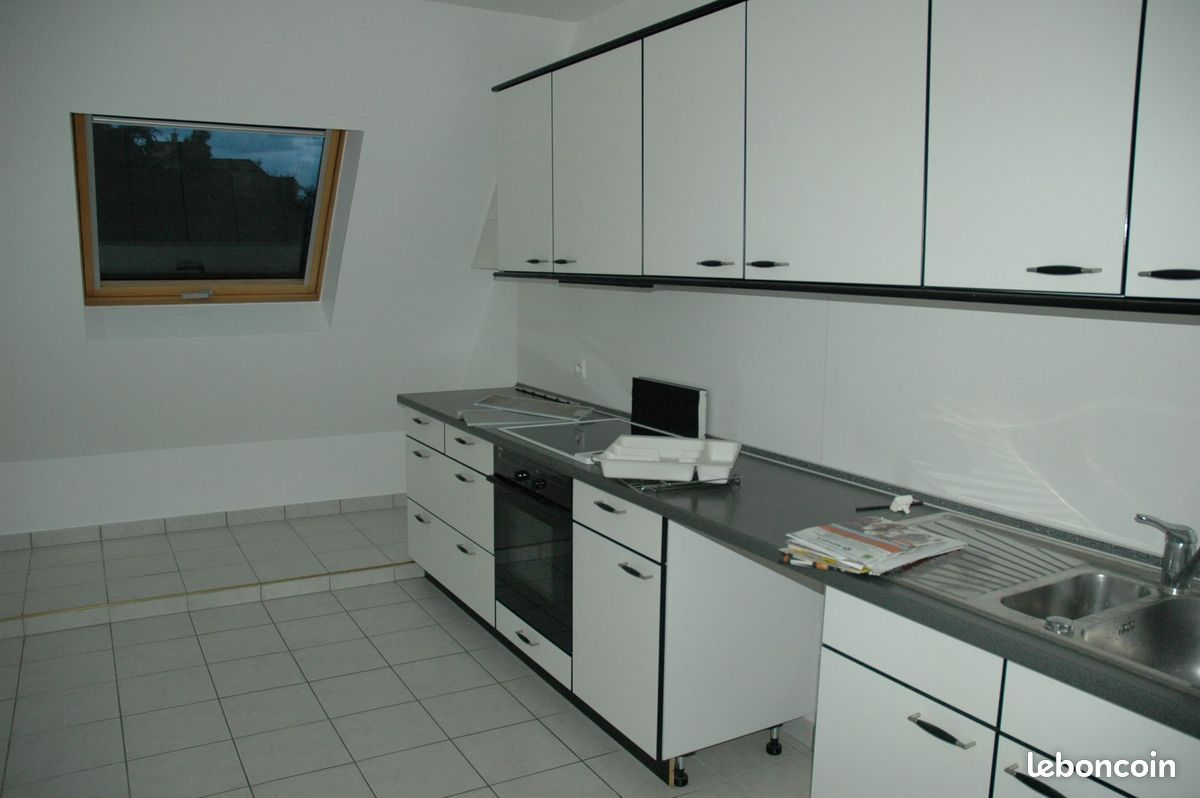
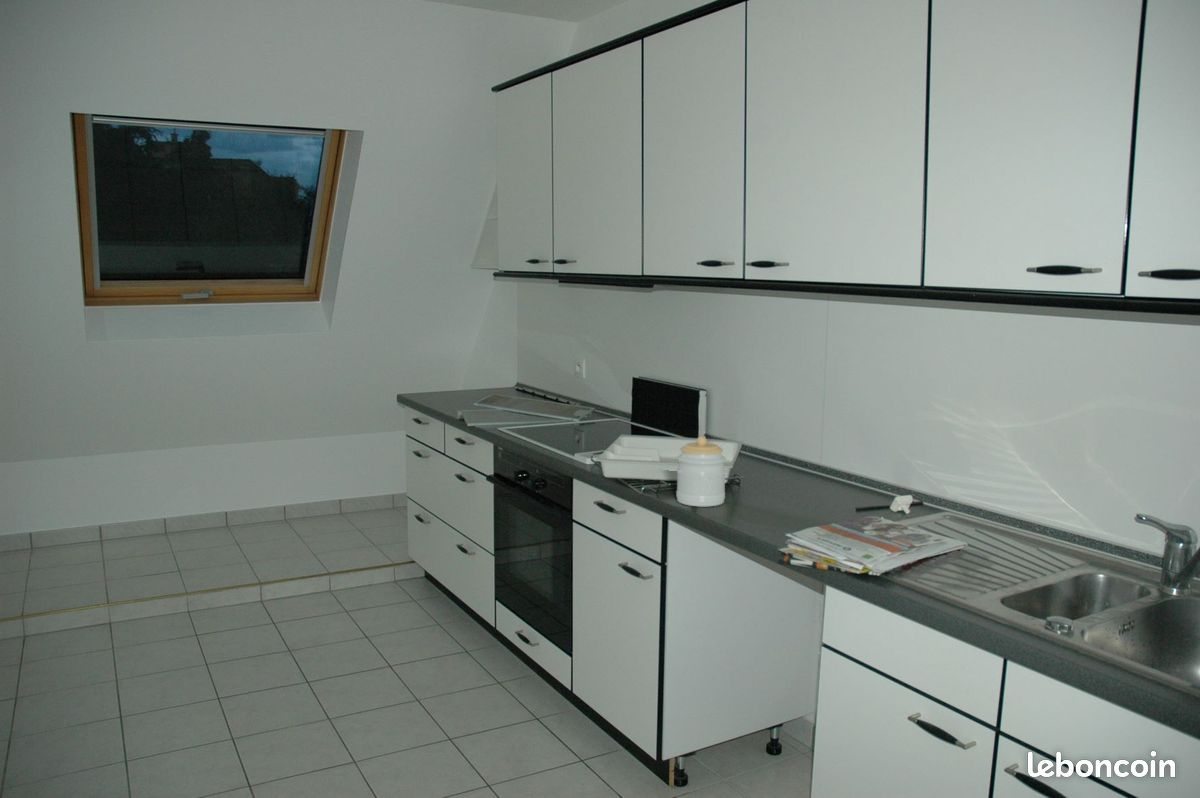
+ jar [675,435,727,507]
